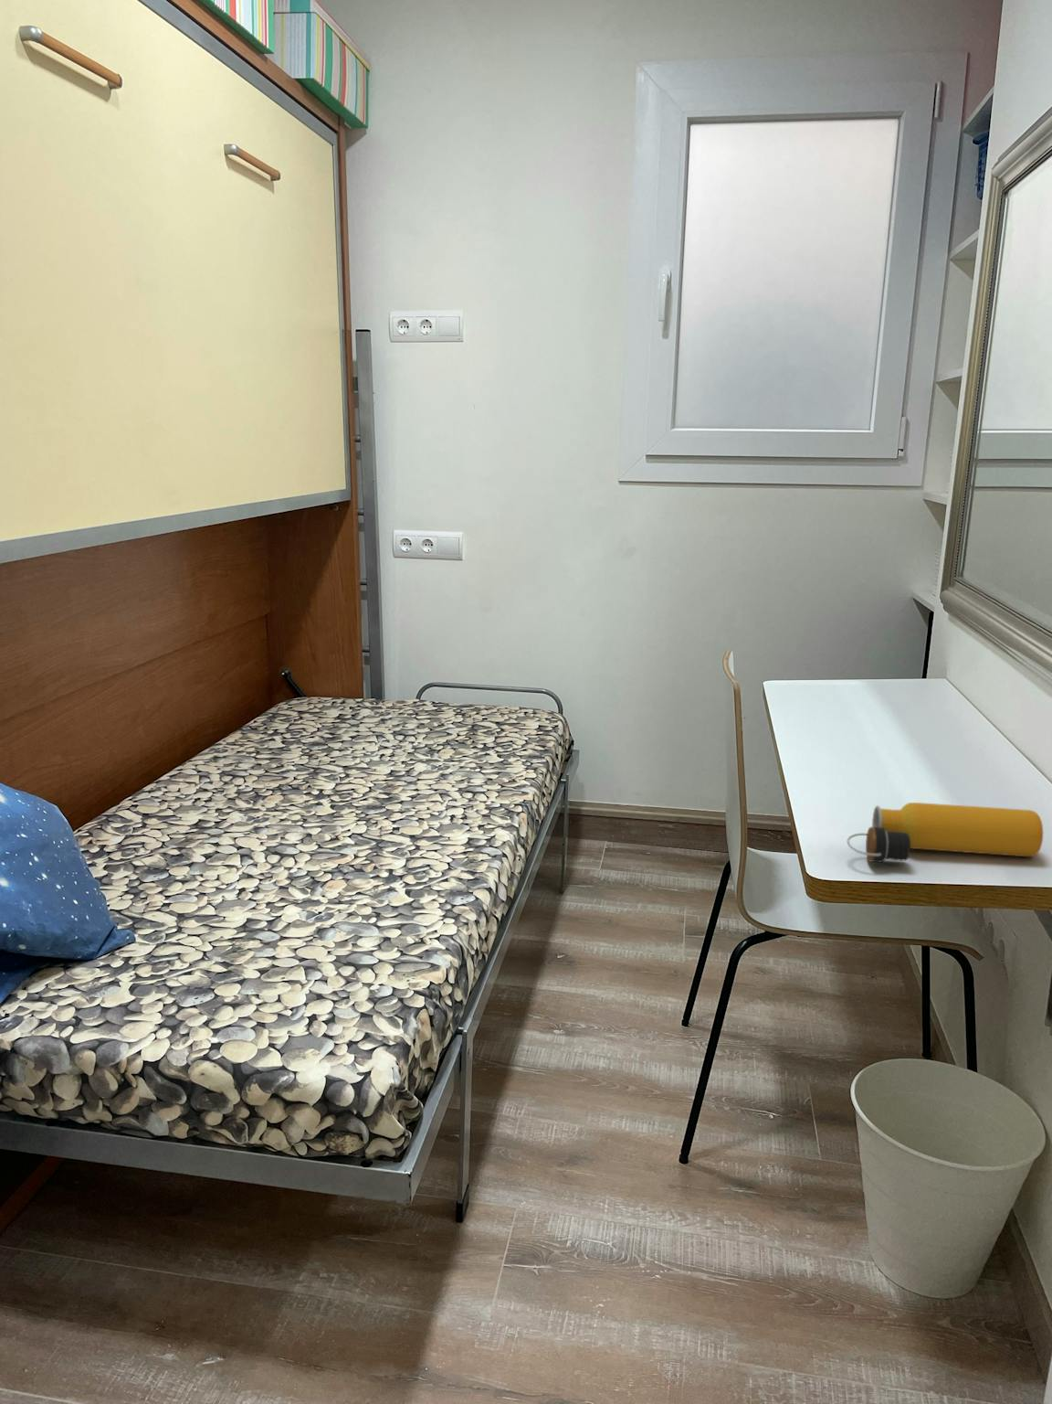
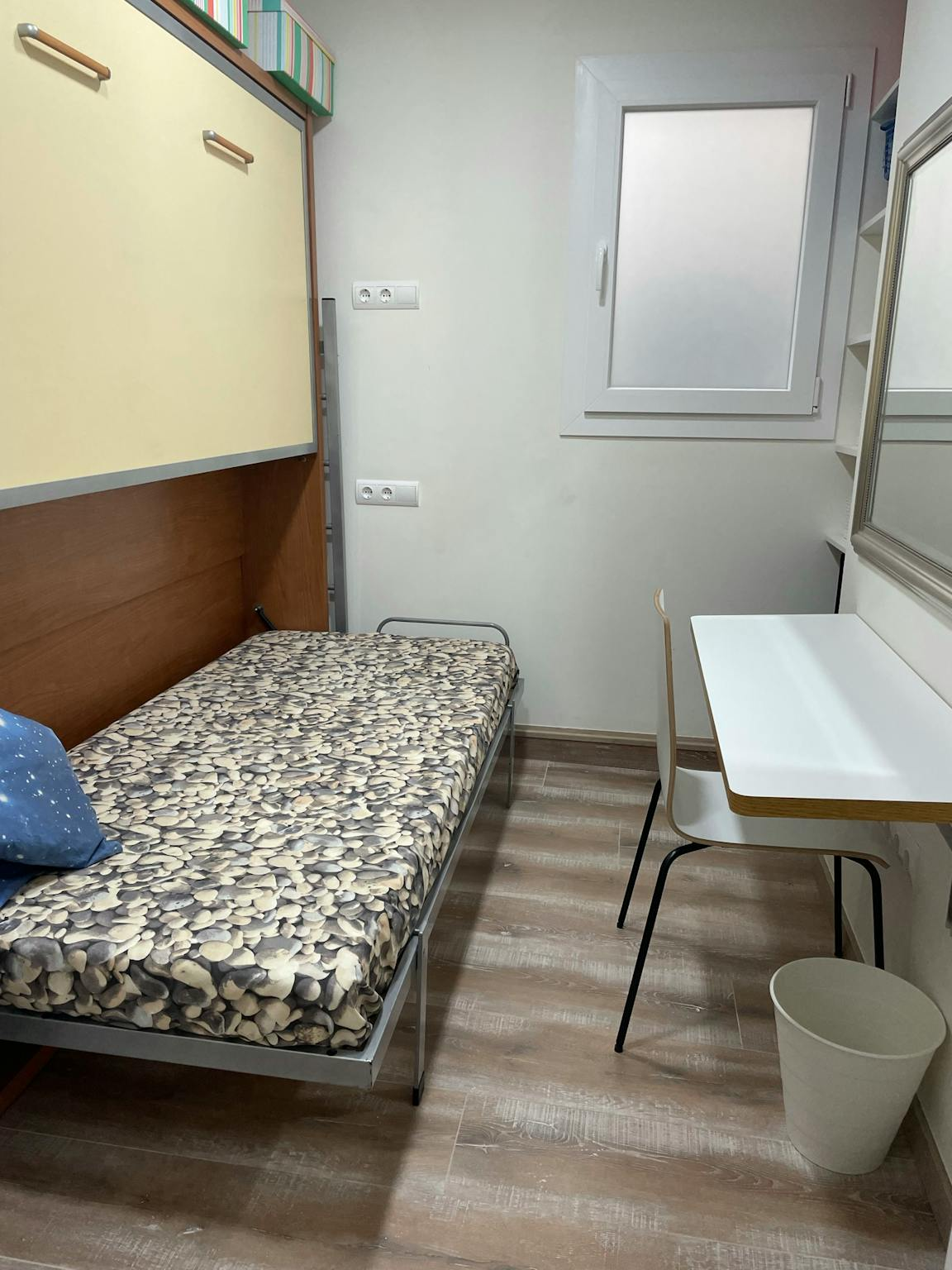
- water bottle [846,801,1044,863]
